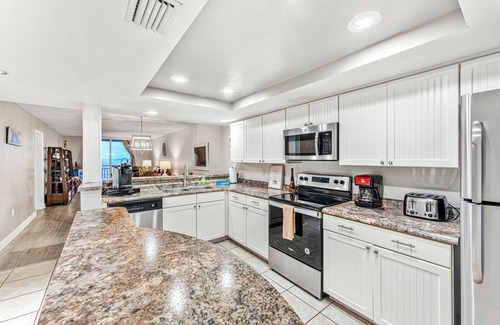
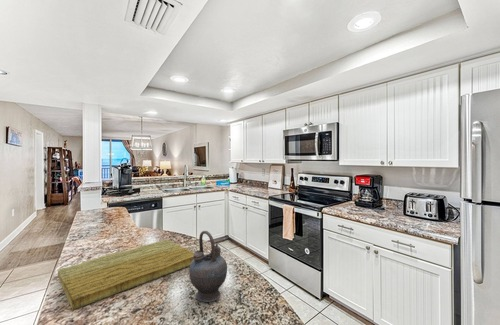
+ teapot [188,230,228,303]
+ cutting board [57,239,195,311]
